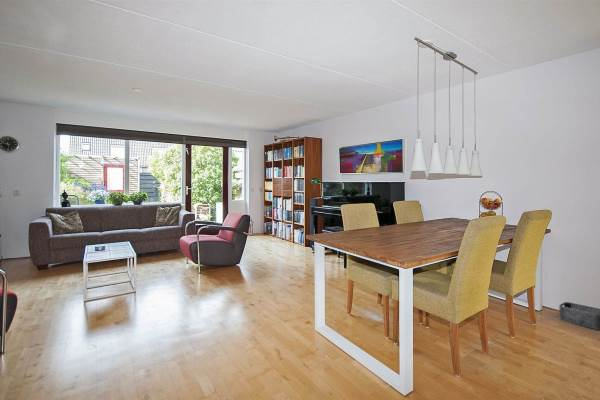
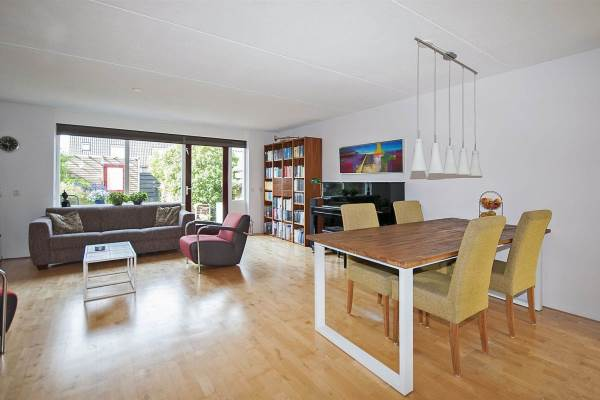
- storage bin [558,301,600,331]
